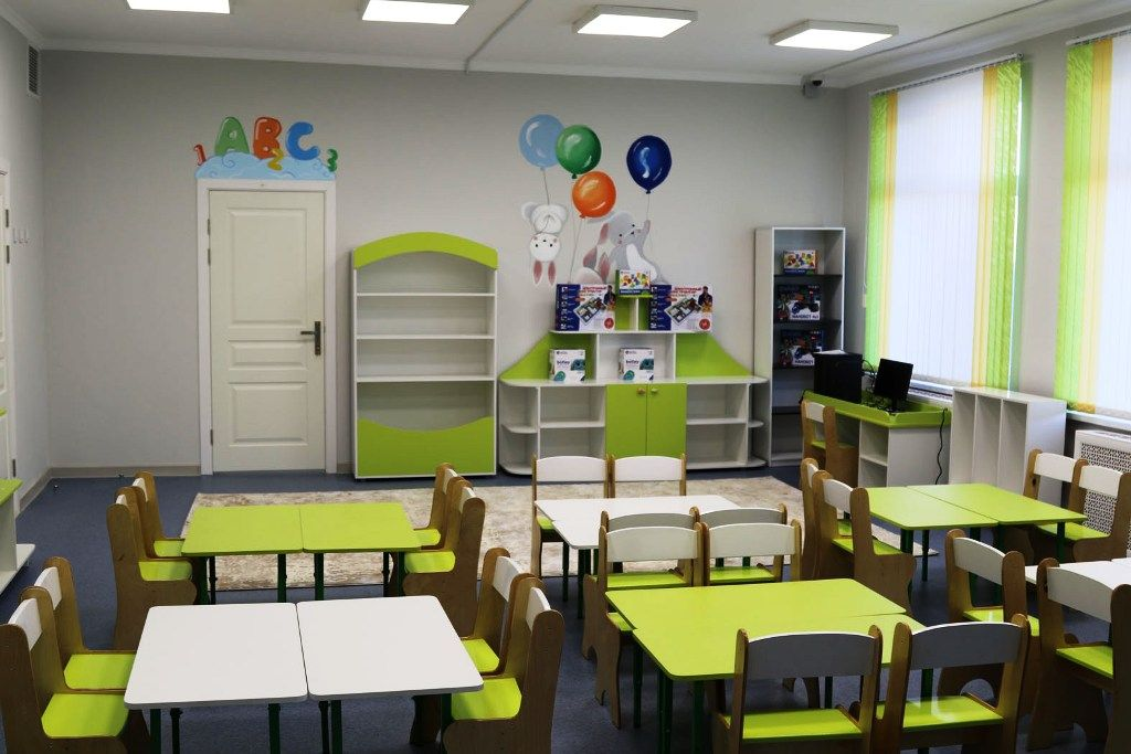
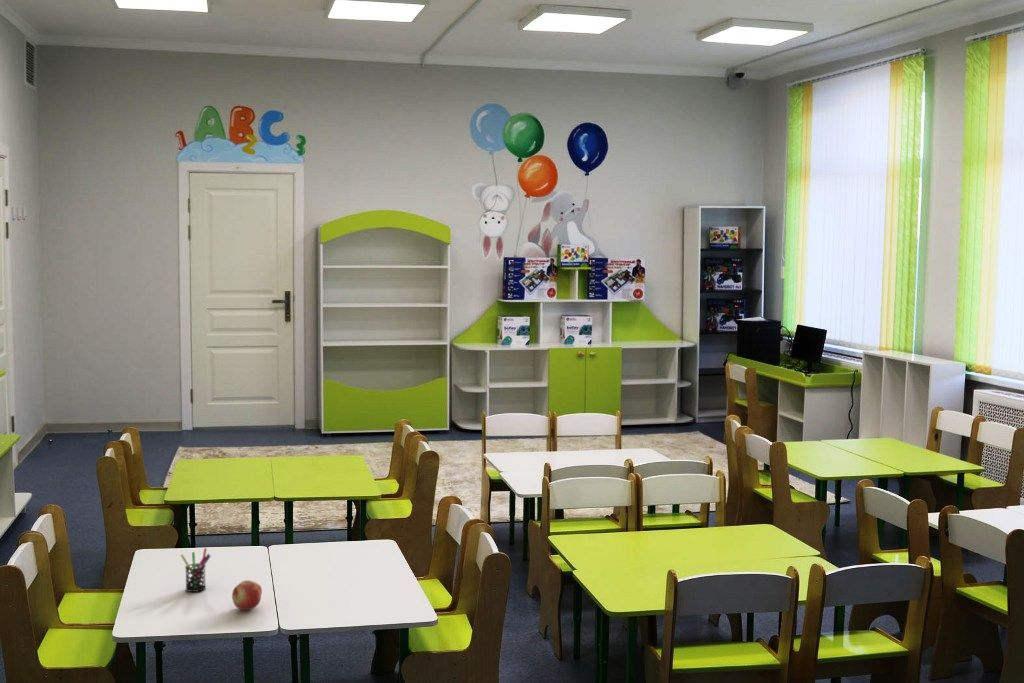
+ pen holder [180,547,212,593]
+ fruit [231,579,263,611]
